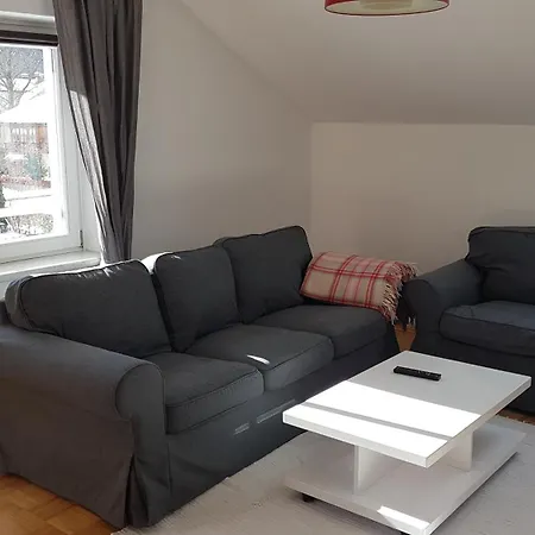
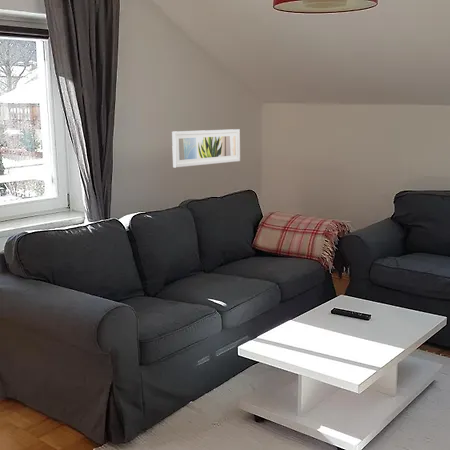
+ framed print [171,128,241,168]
